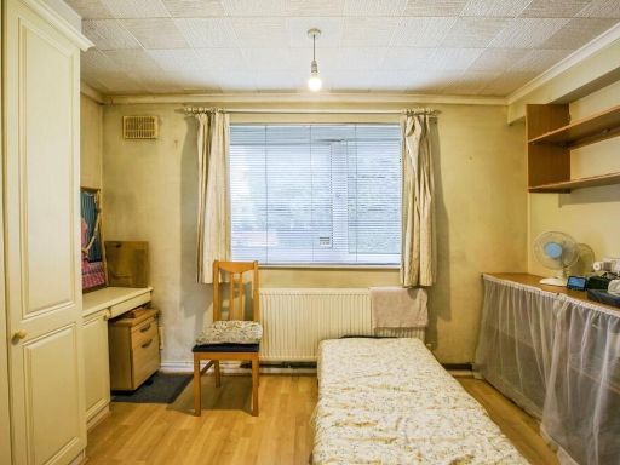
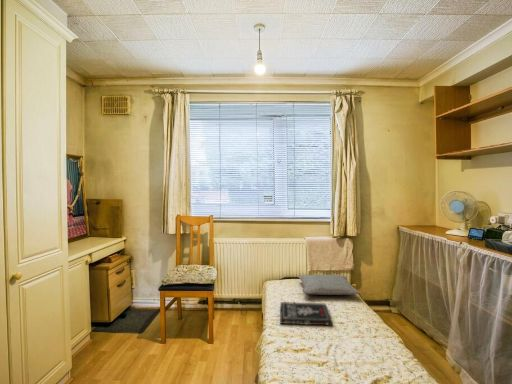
+ pillow [297,274,361,296]
+ book [279,301,333,327]
